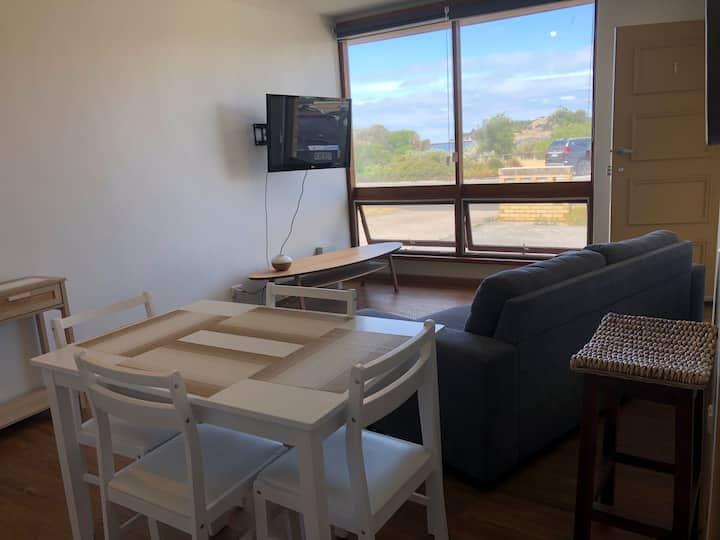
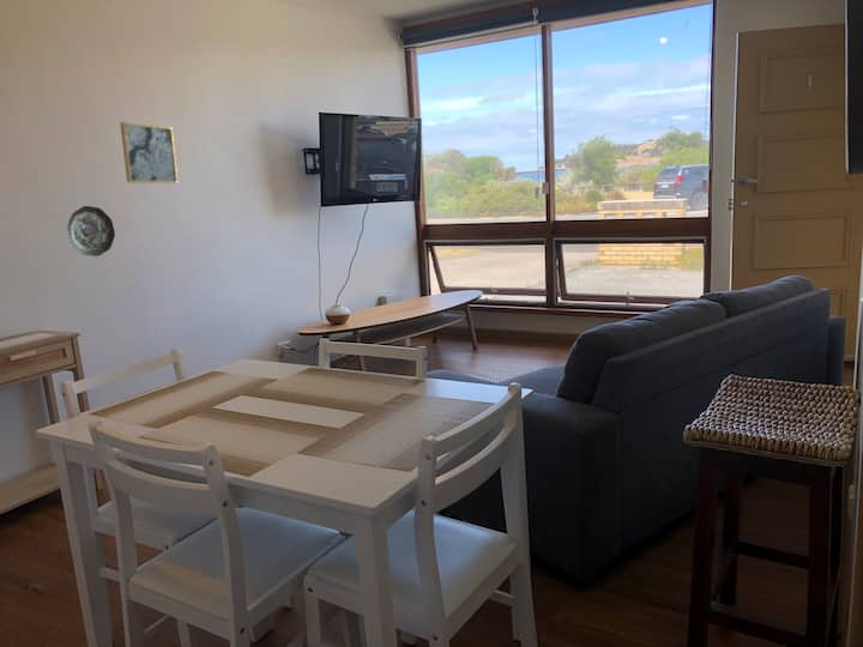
+ decorative plate [66,205,116,258]
+ wall art [119,121,179,185]
